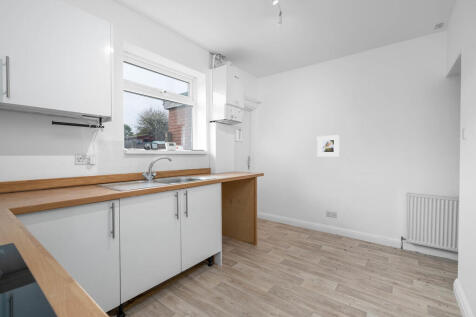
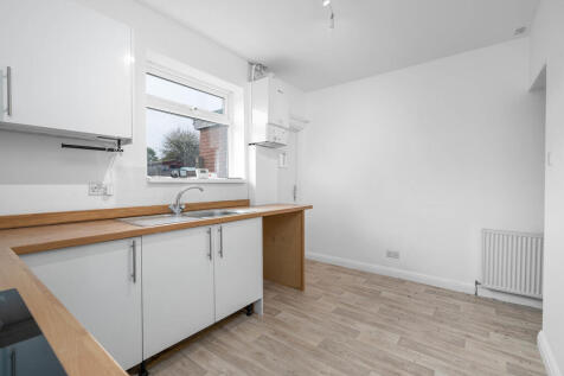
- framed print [316,134,340,158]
